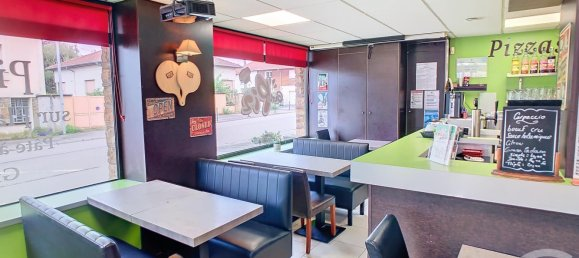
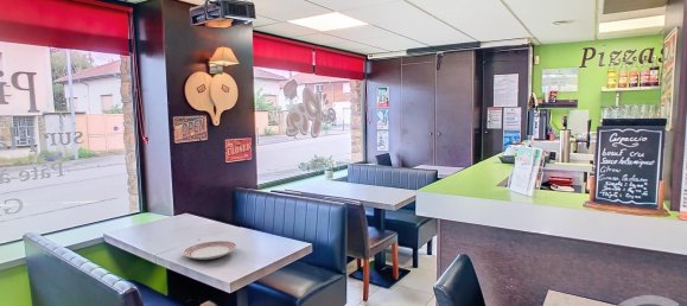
+ dinner plate [182,240,238,261]
